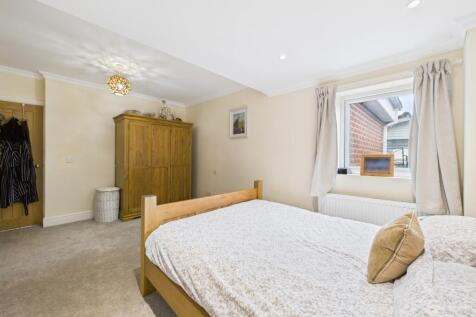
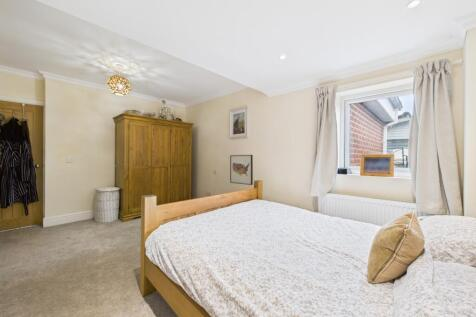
+ wall art [229,154,254,186]
